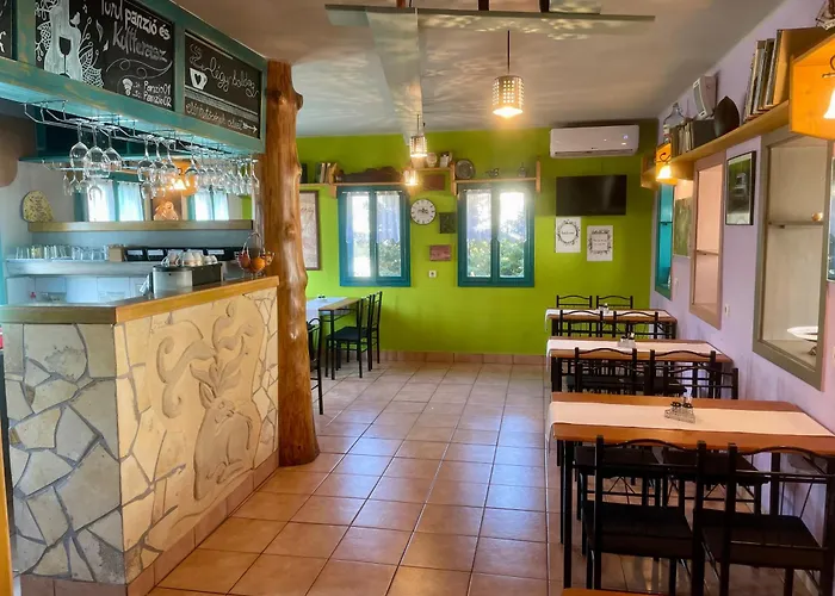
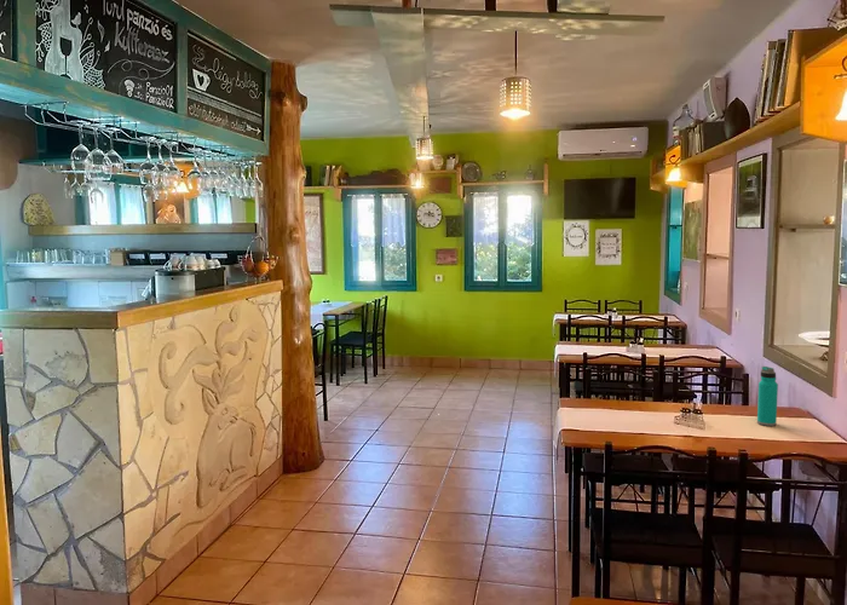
+ water bottle [756,365,779,427]
